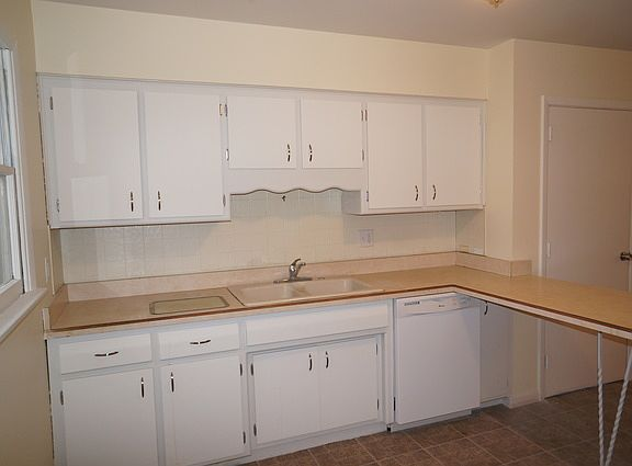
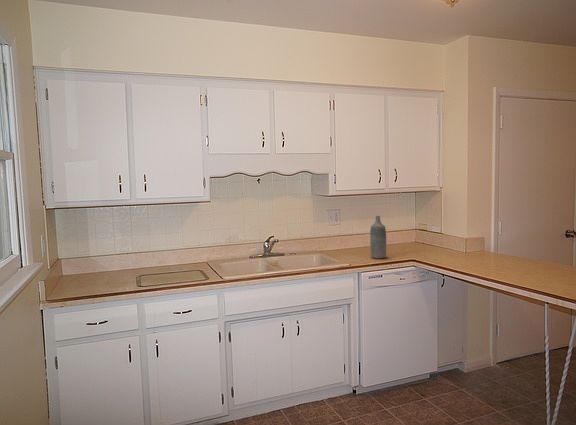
+ bottle [369,215,387,259]
